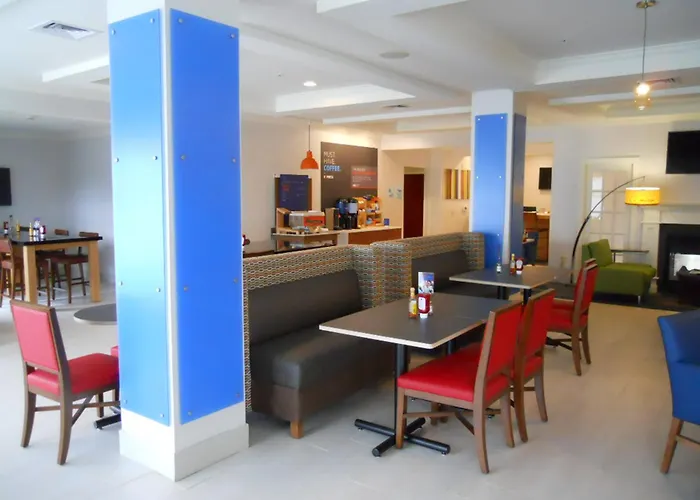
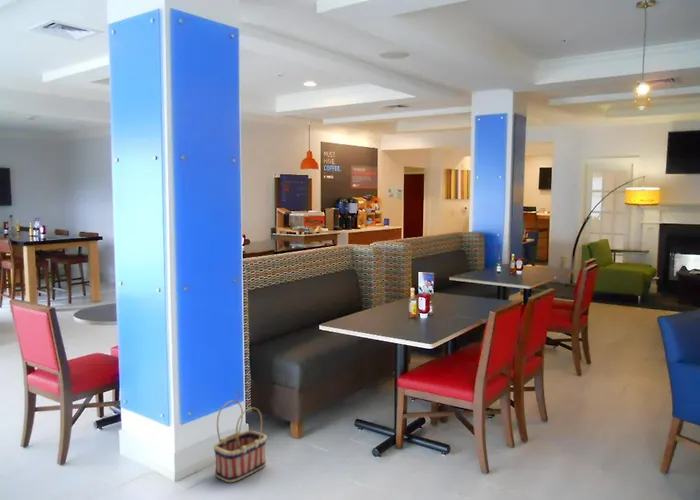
+ basket [213,400,268,483]
